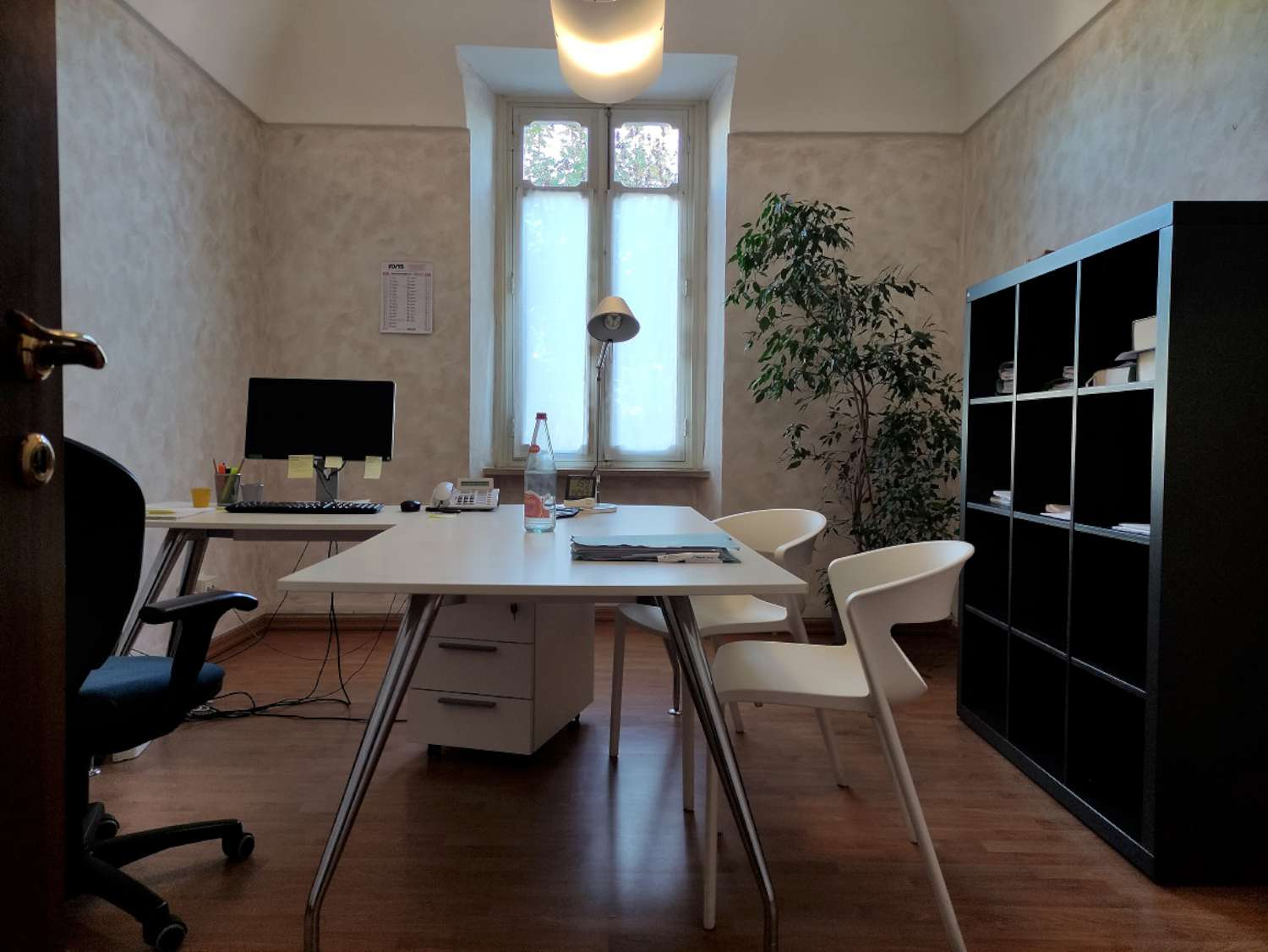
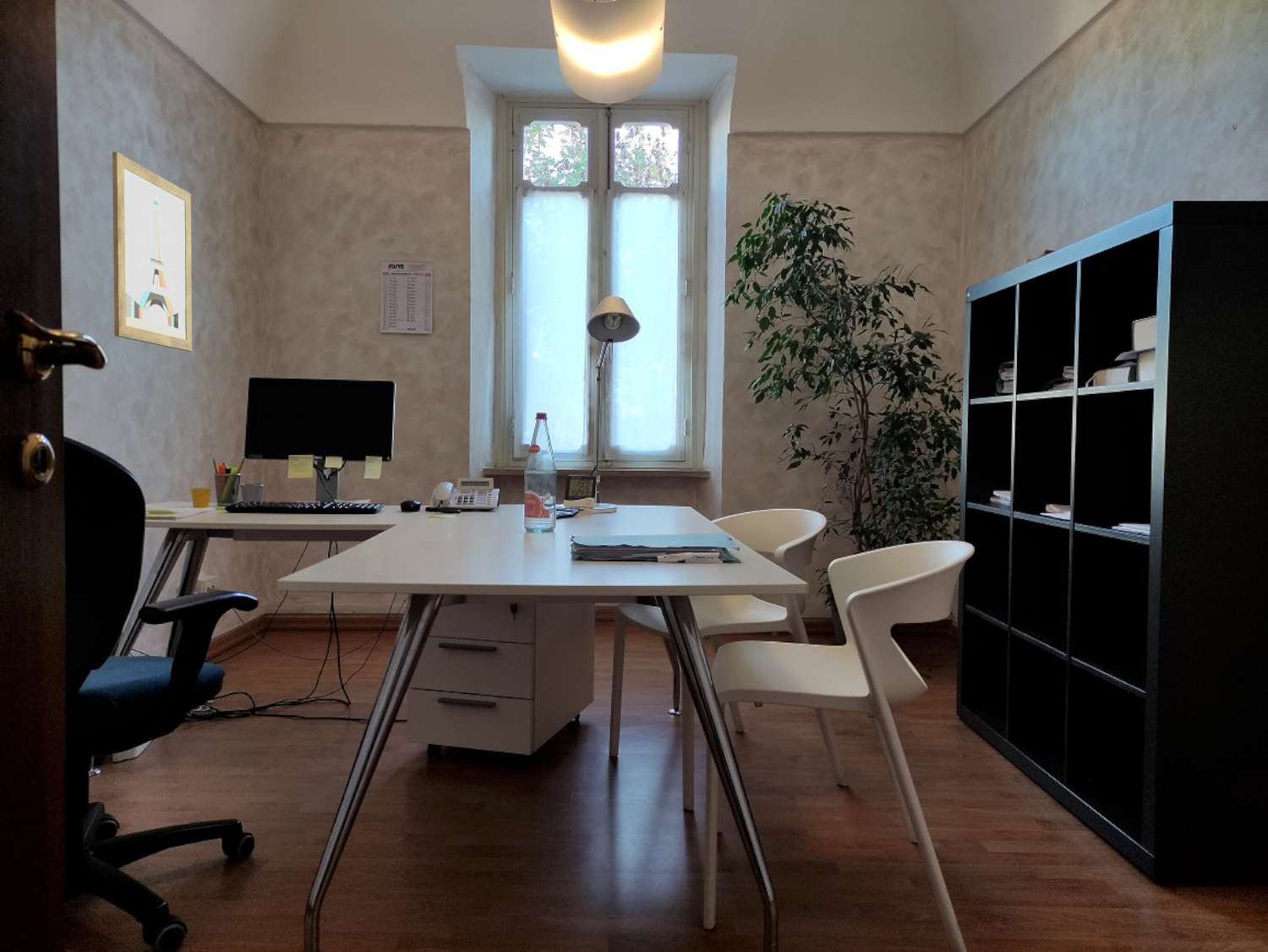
+ wall art [112,151,193,352]
